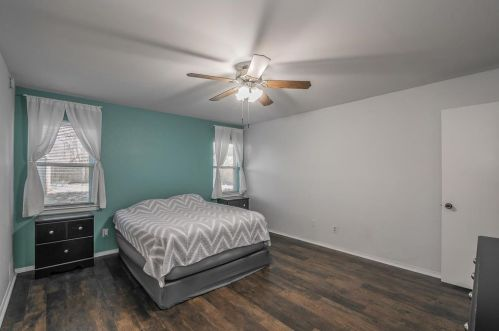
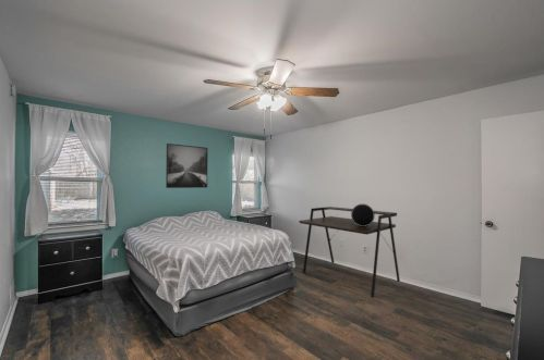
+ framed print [165,142,208,189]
+ decorative globe [350,203,375,226]
+ desk [298,206,401,298]
